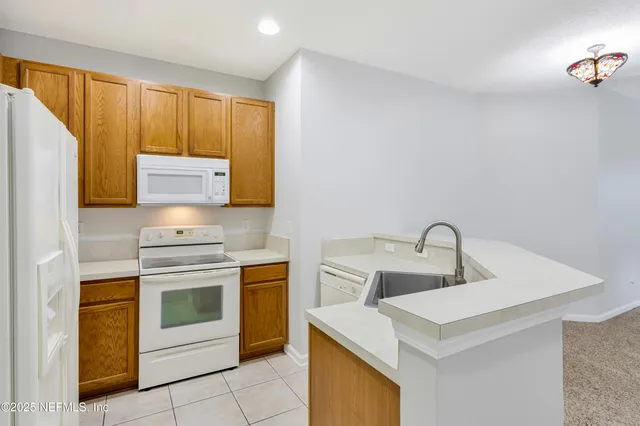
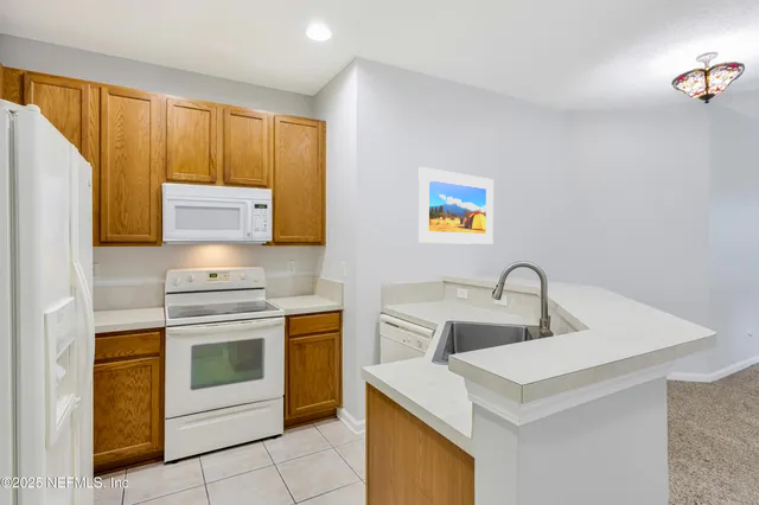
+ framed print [417,166,495,245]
